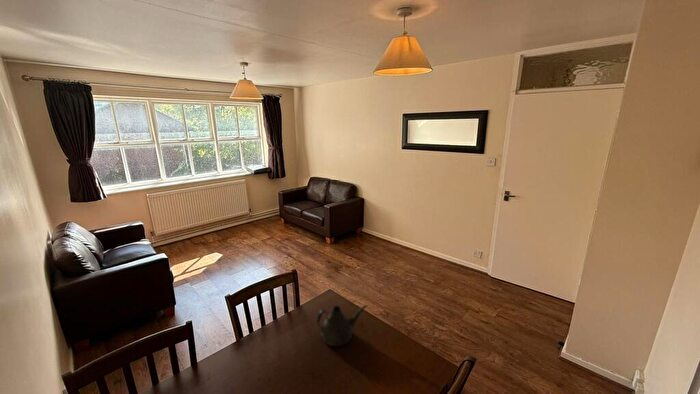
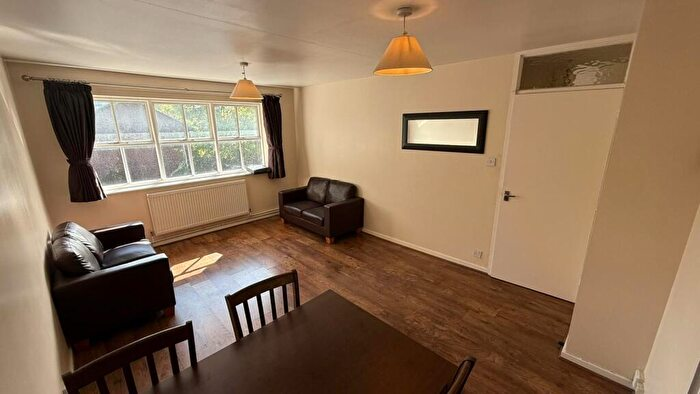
- teapot [316,304,369,347]
